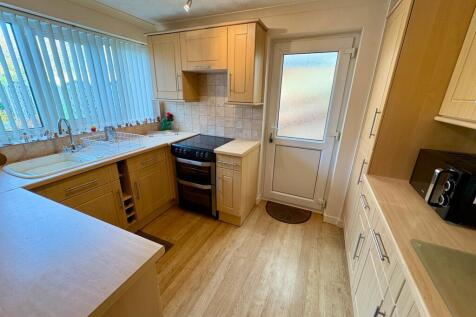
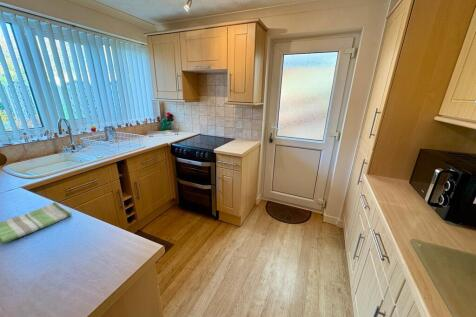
+ dish towel [0,201,73,245]
